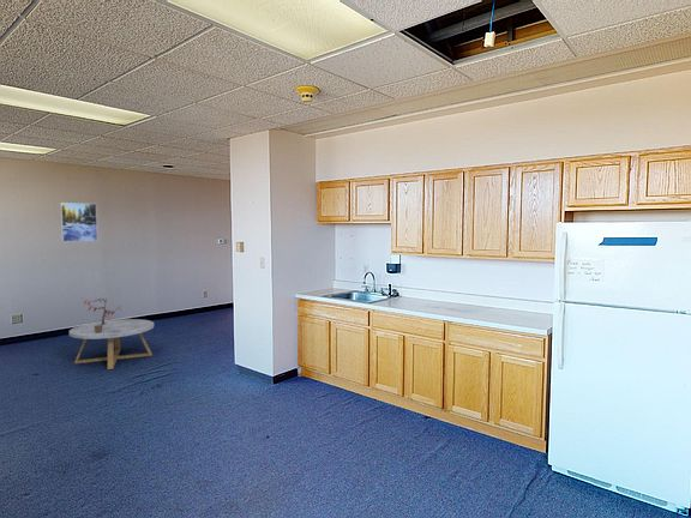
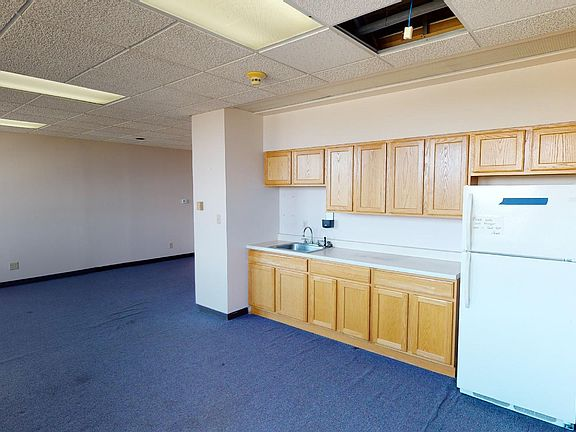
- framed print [59,201,98,242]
- potted plant [82,297,122,333]
- coffee table [68,318,155,371]
